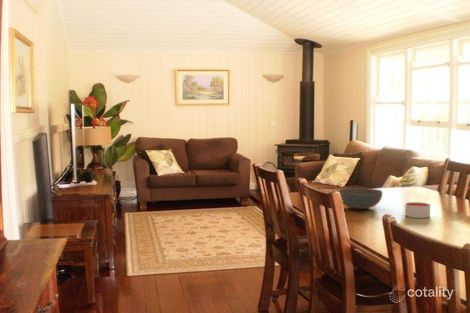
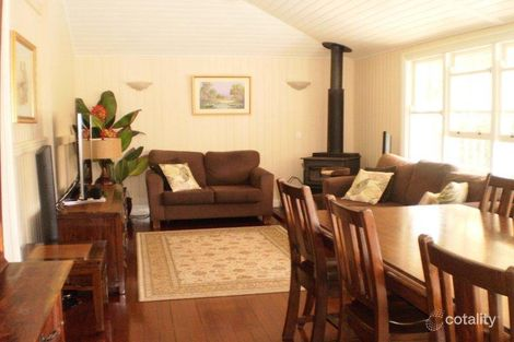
- candle [404,201,431,219]
- bowl [337,187,383,210]
